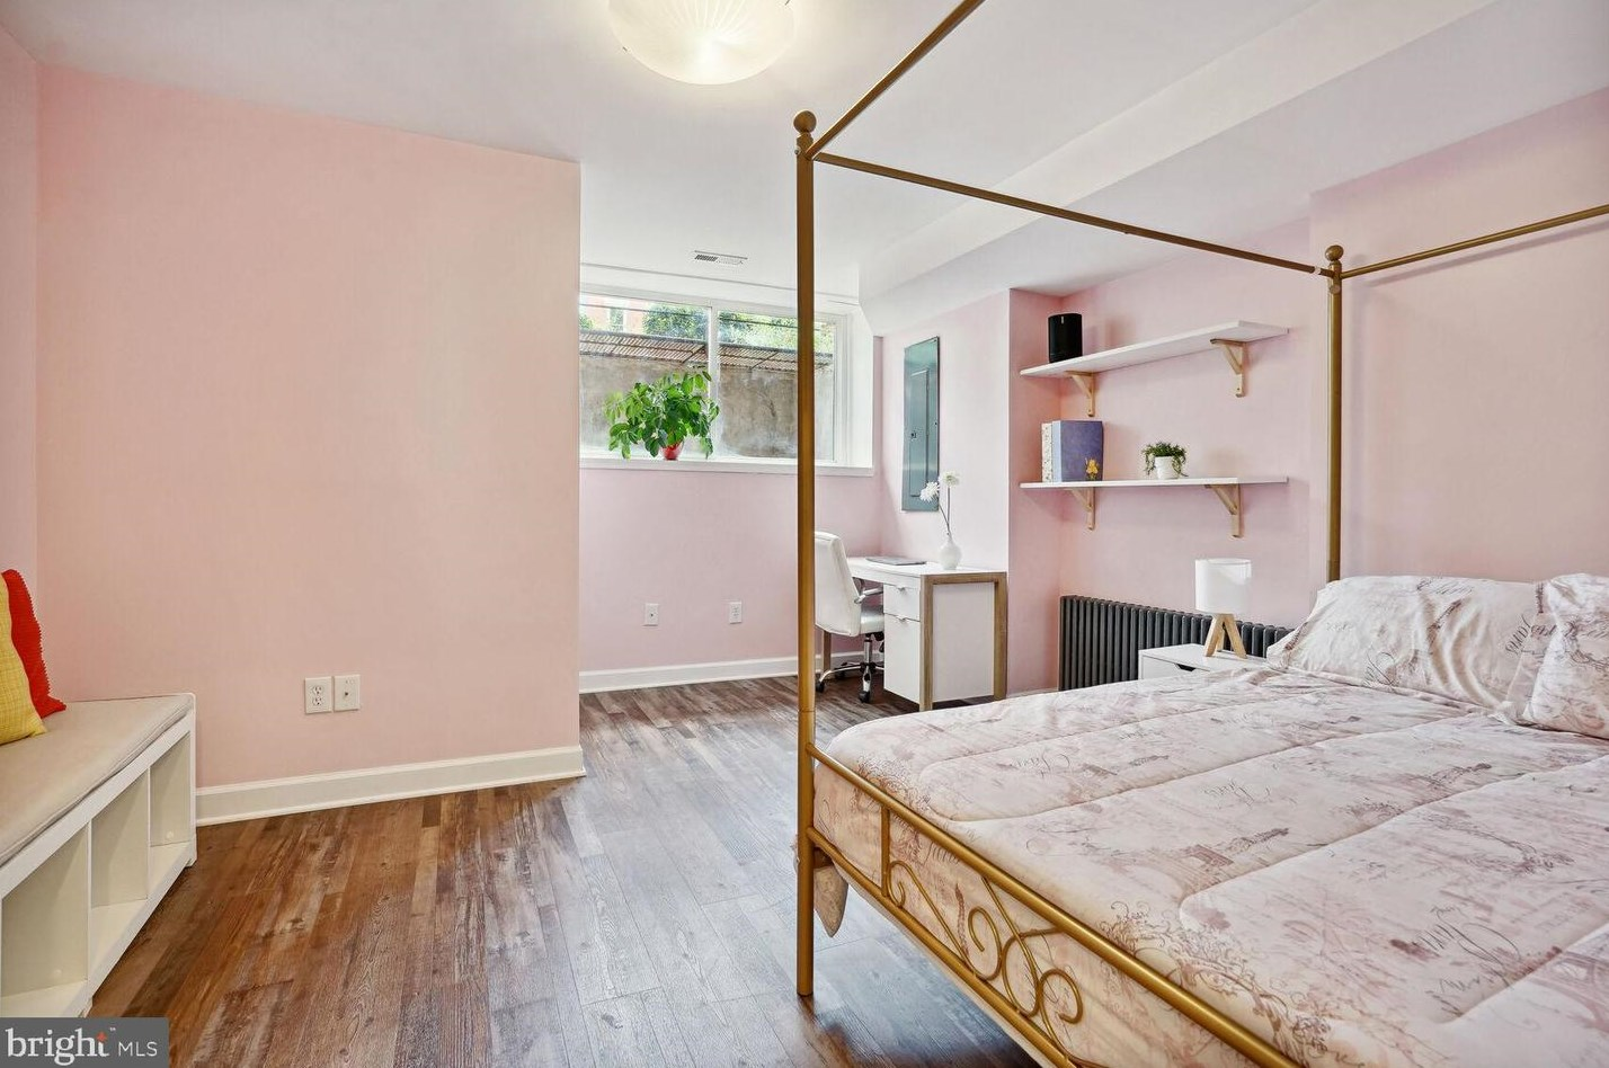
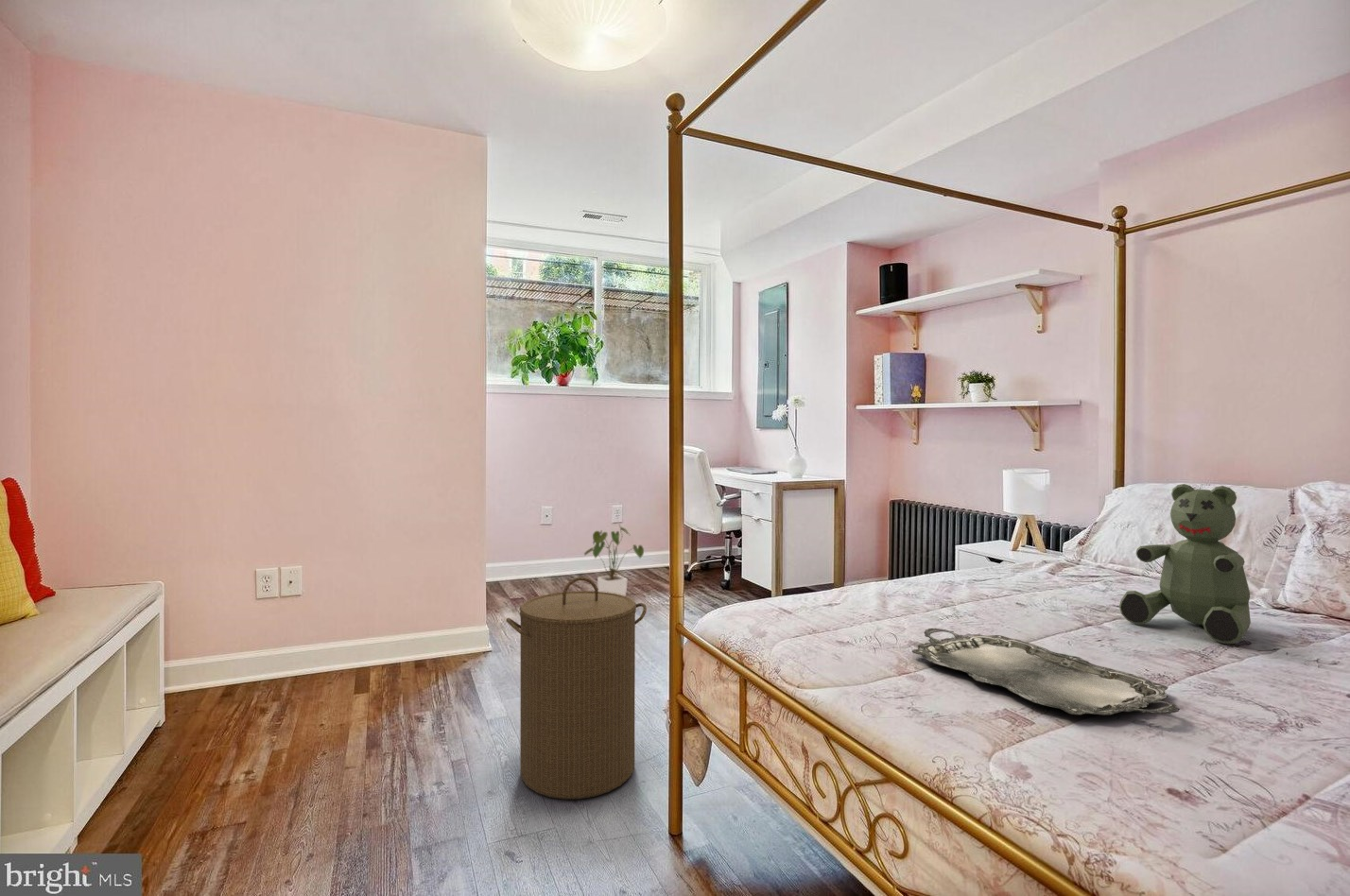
+ teddy bear [1118,483,1252,645]
+ house plant [583,524,645,596]
+ serving tray [911,628,1181,716]
+ laundry hamper [505,576,648,800]
